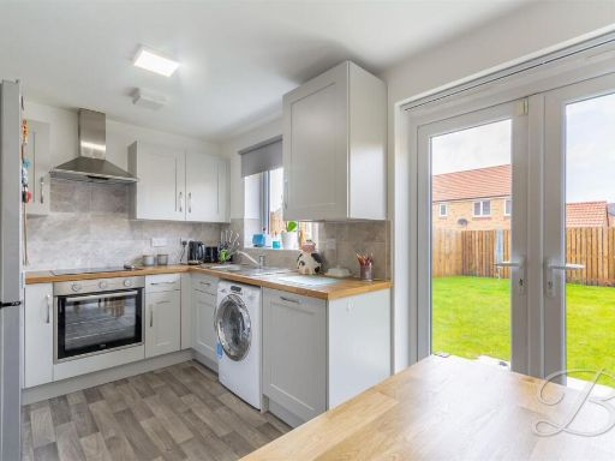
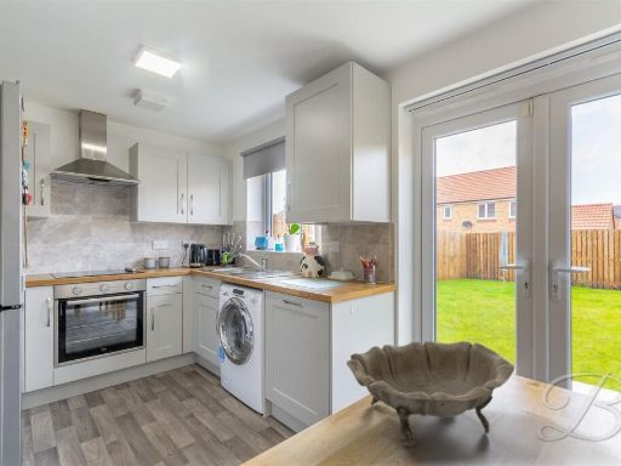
+ decorative bowl [346,340,517,448]
